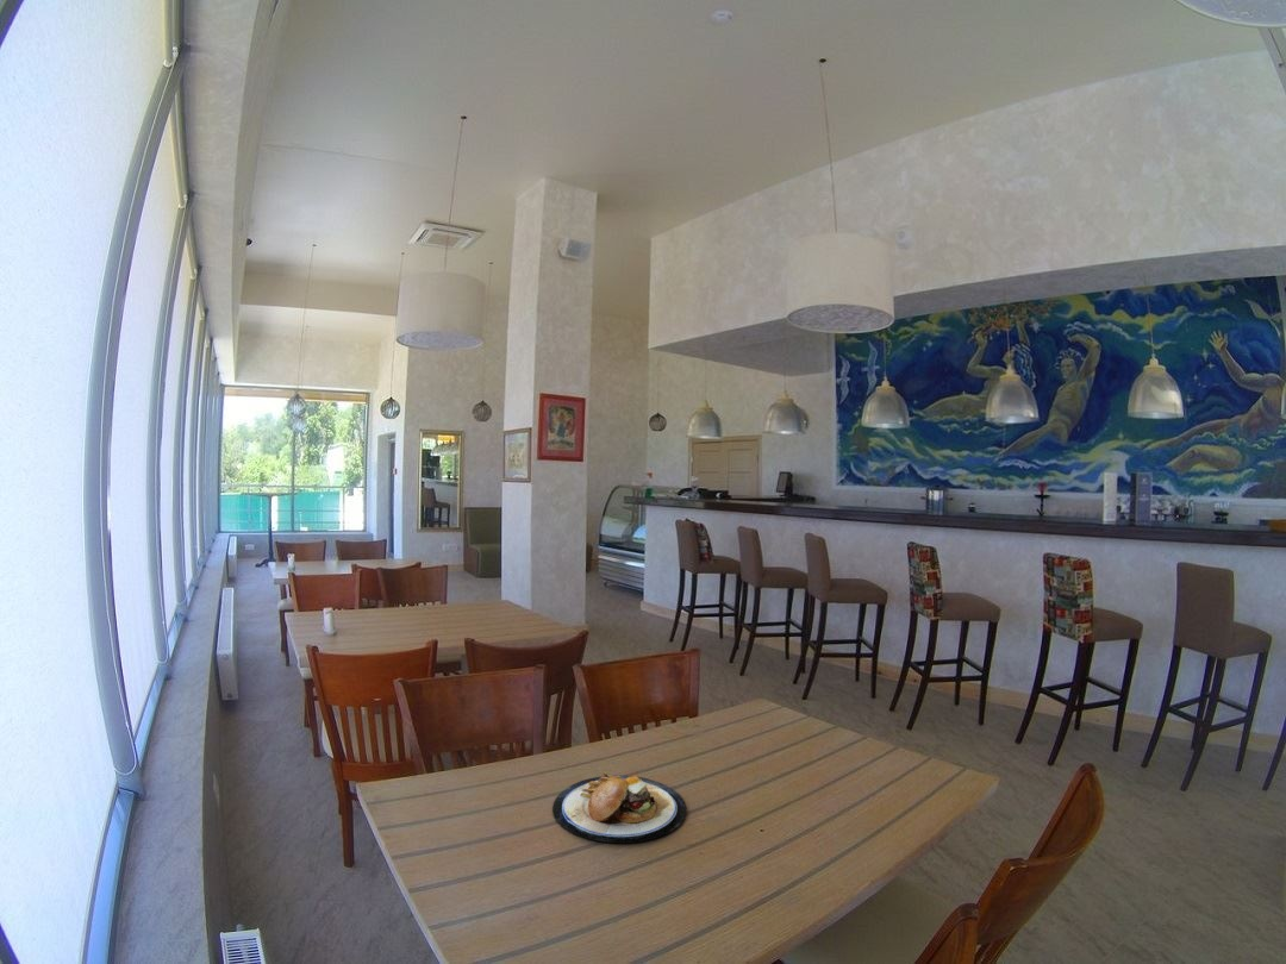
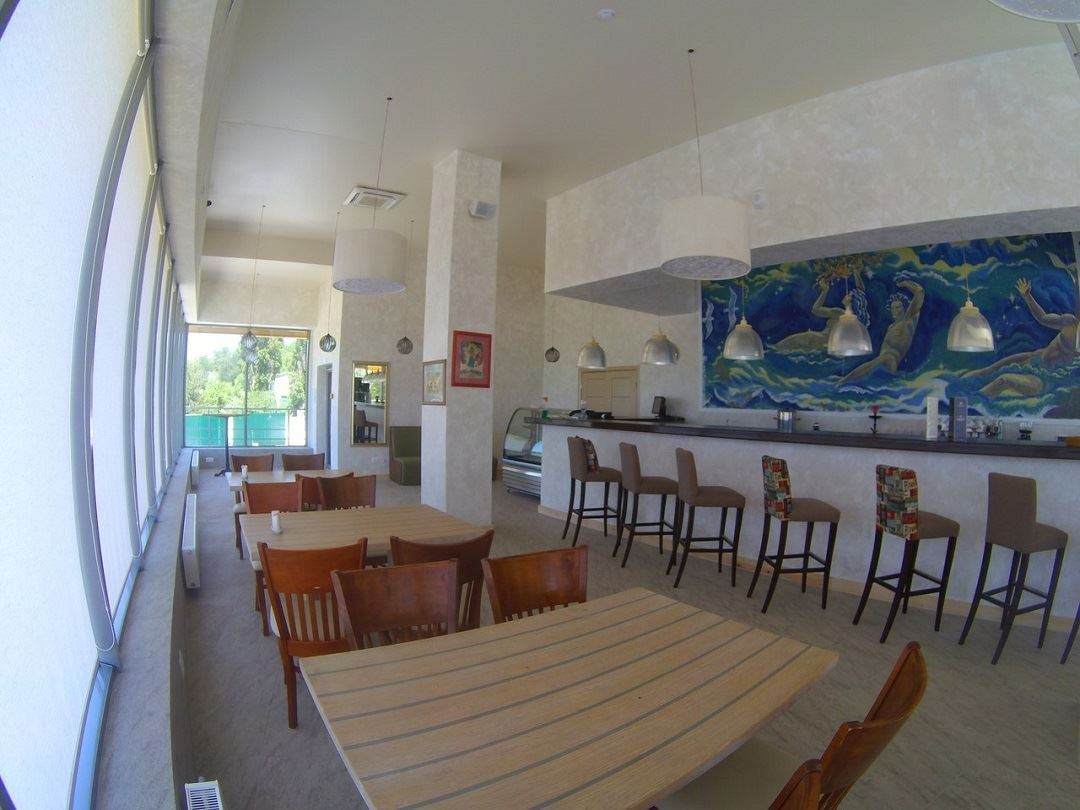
- plate [551,771,687,844]
